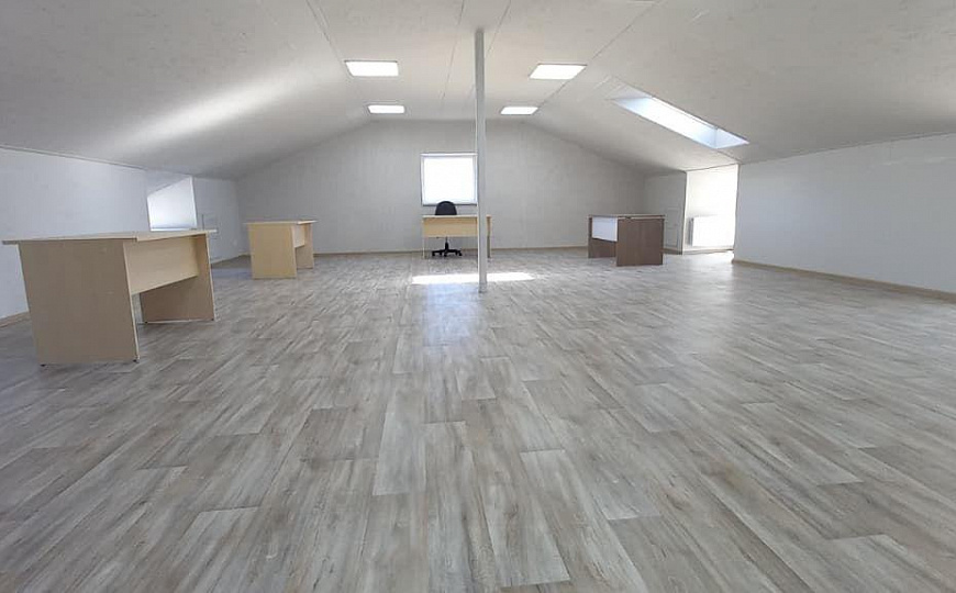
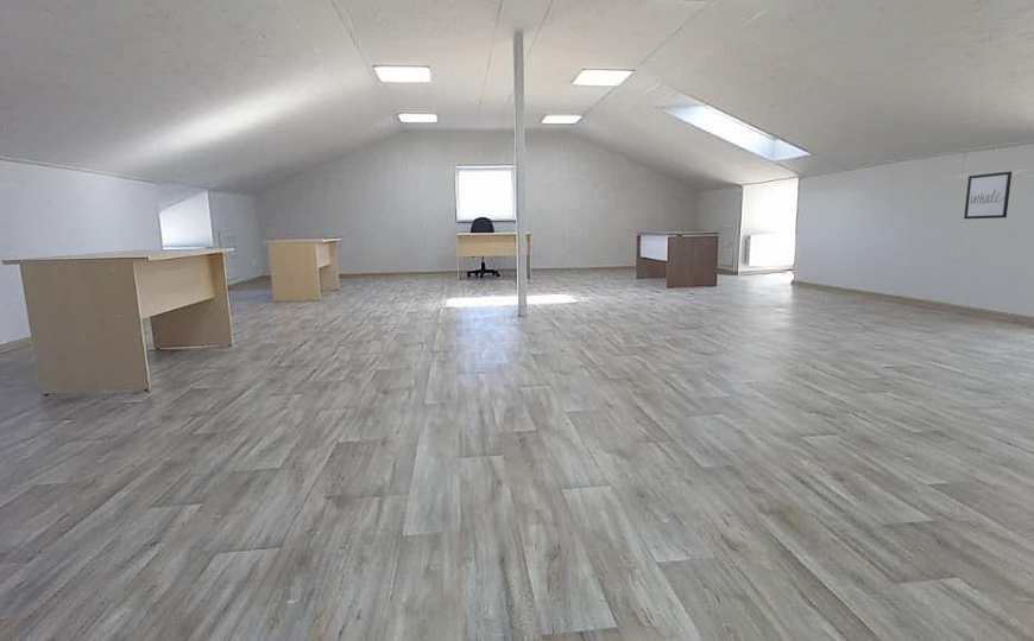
+ wall art [963,171,1013,220]
